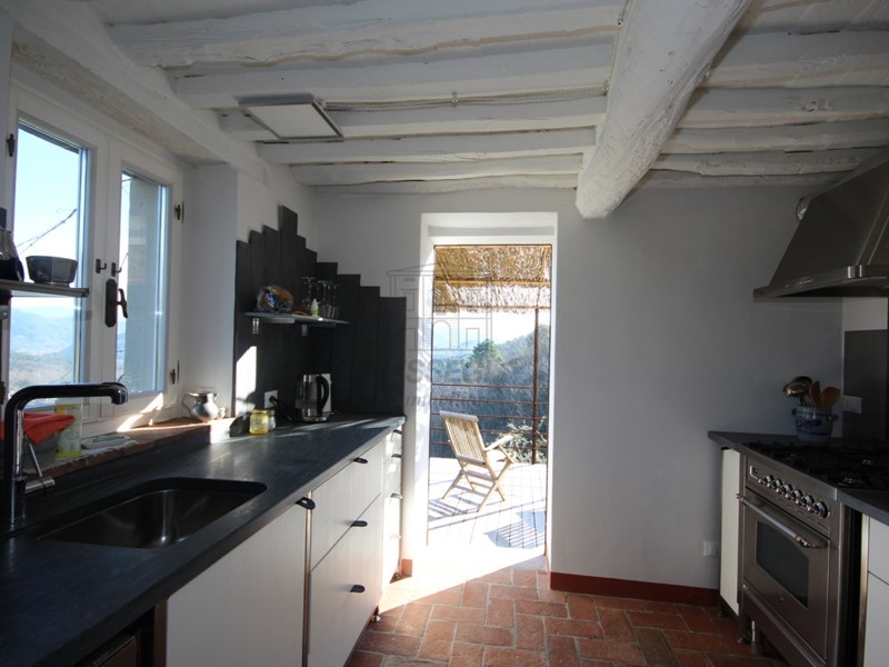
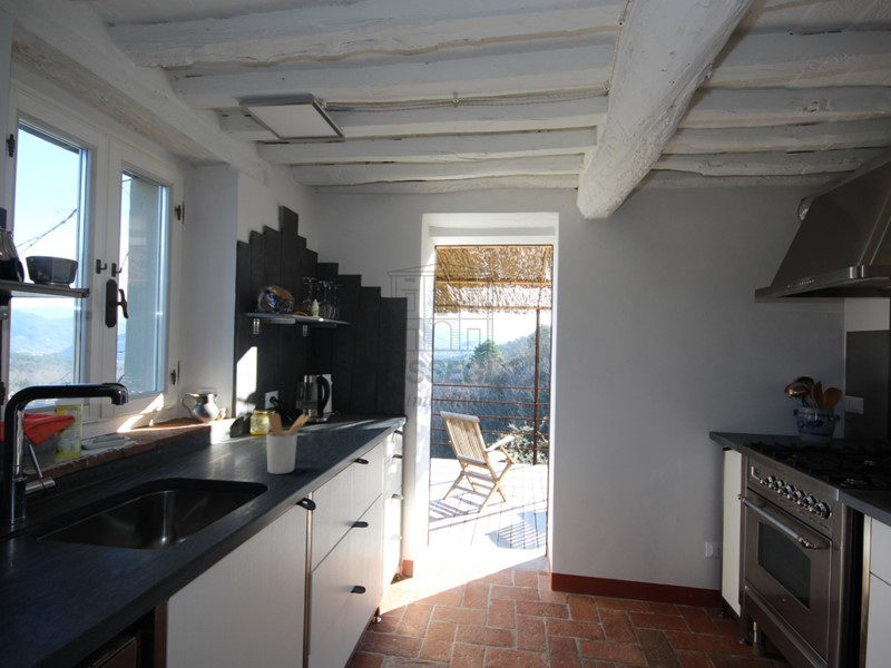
+ utensil holder [265,412,311,475]
